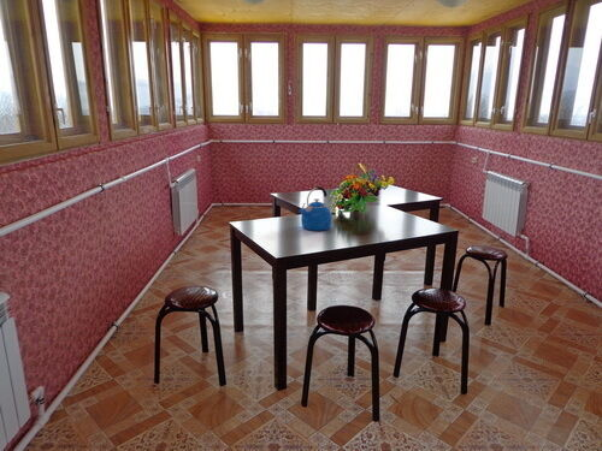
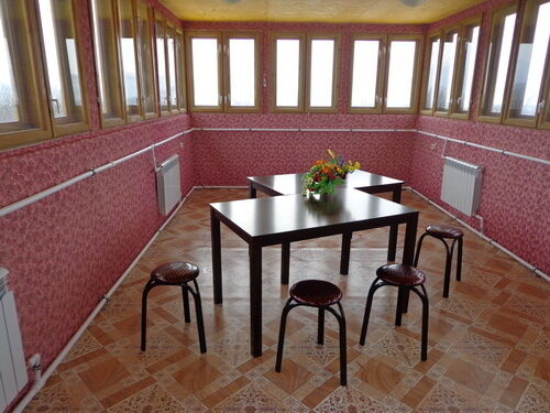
- kettle [299,185,332,232]
